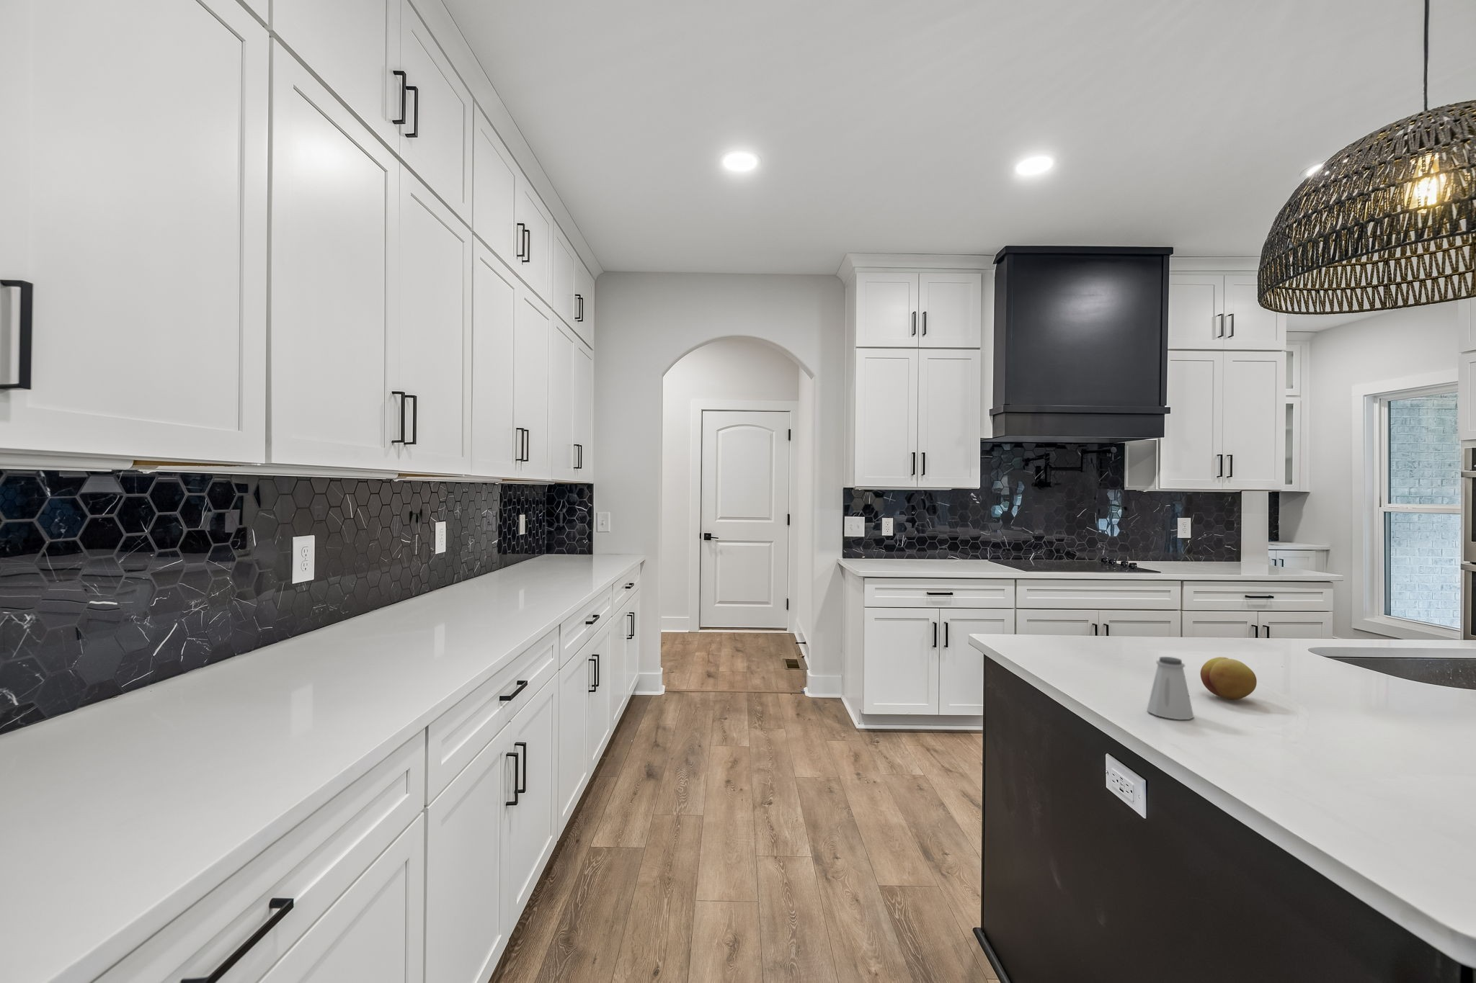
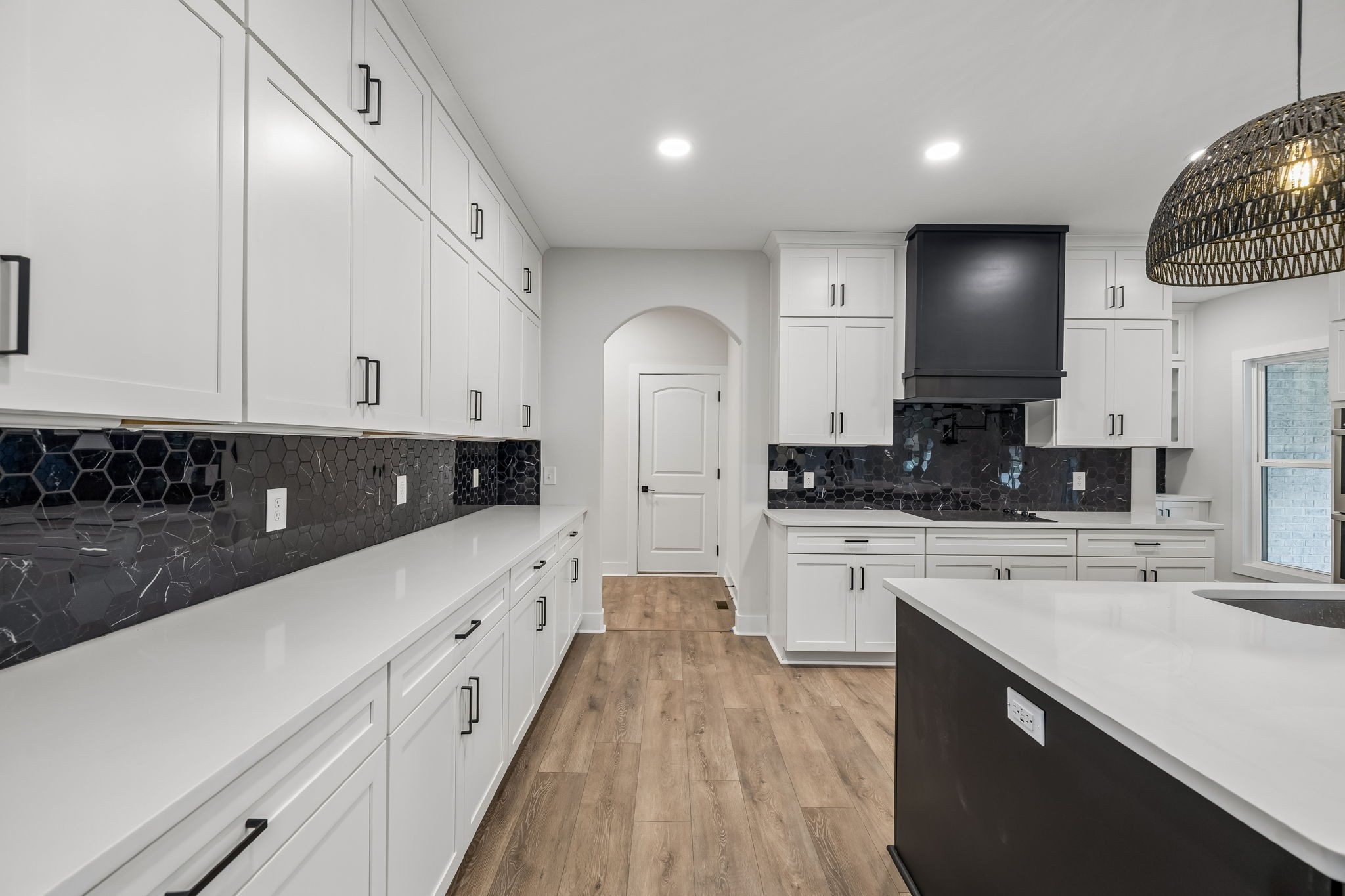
- saltshaker [1146,656,1195,720]
- fruit [1199,657,1258,701]
